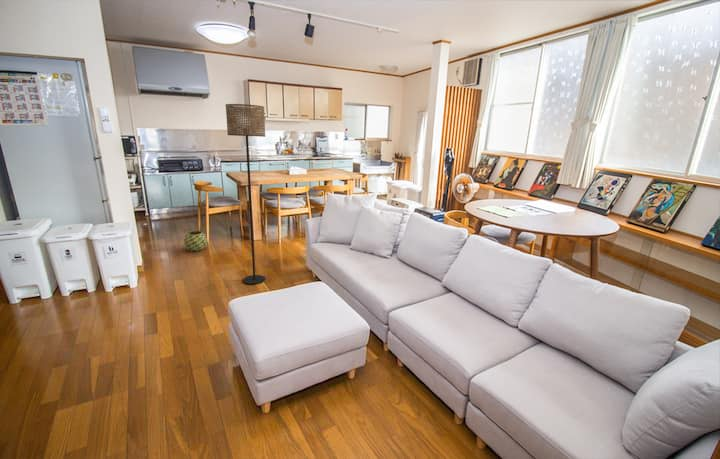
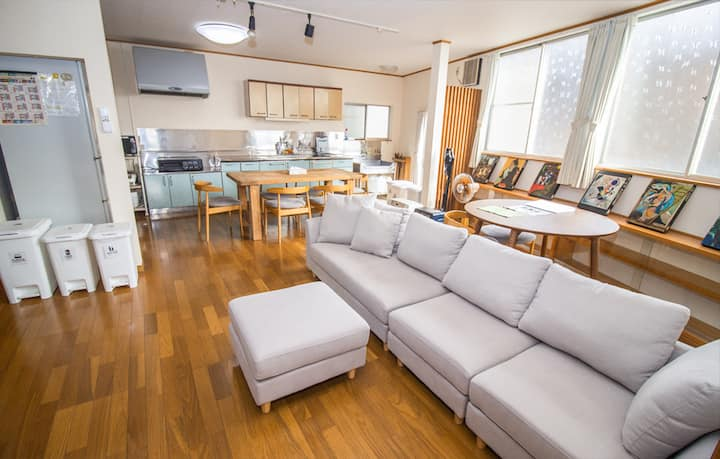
- decorative ball [183,230,208,252]
- floor lamp [225,103,266,285]
